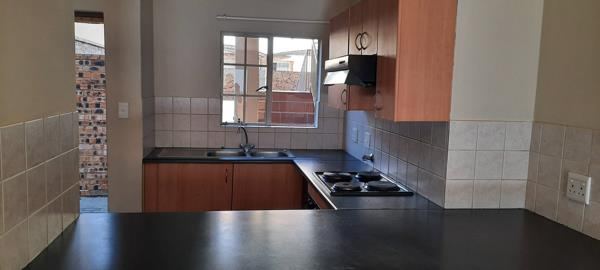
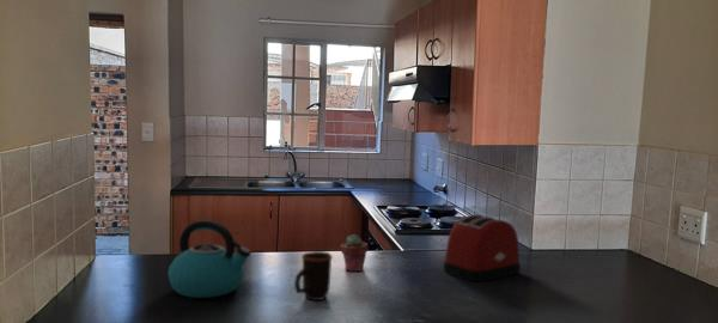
+ kettle [168,219,251,299]
+ toaster [442,214,522,284]
+ mug [293,250,334,301]
+ potted succulent [340,233,369,273]
